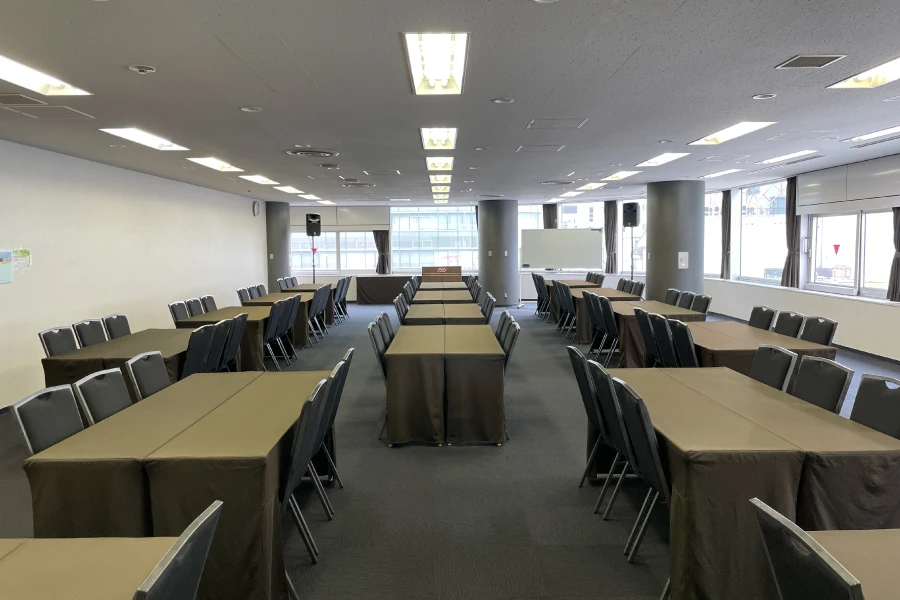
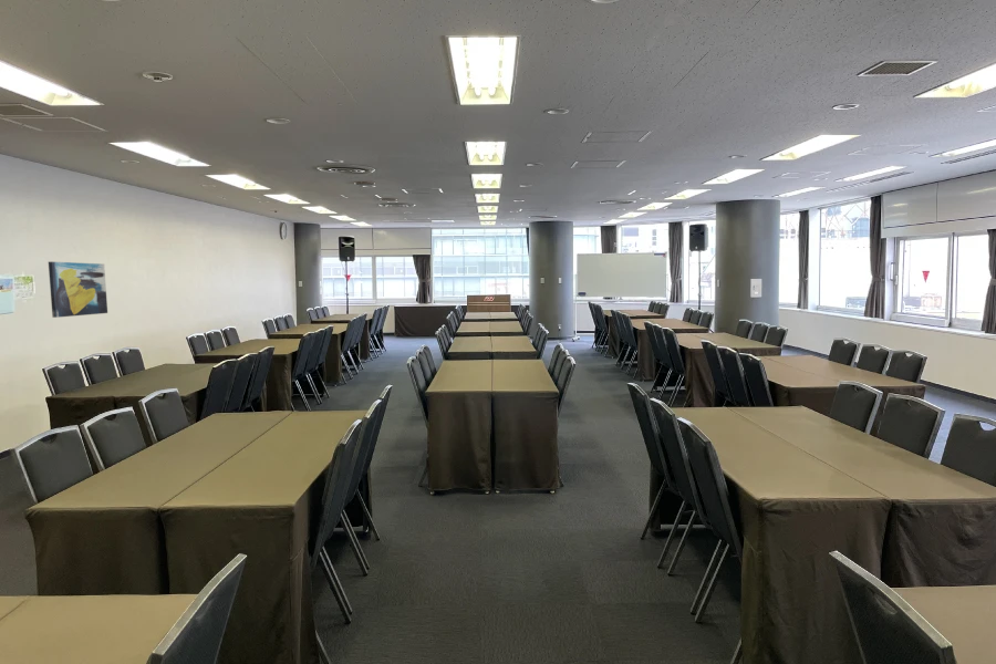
+ wall art [48,261,108,319]
